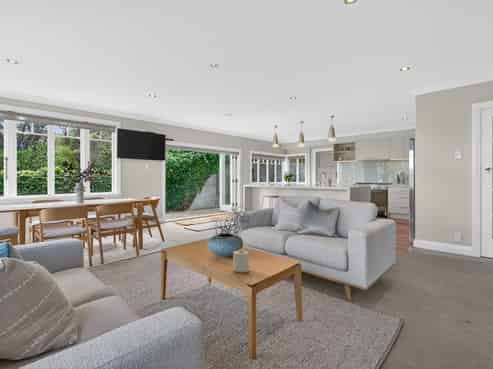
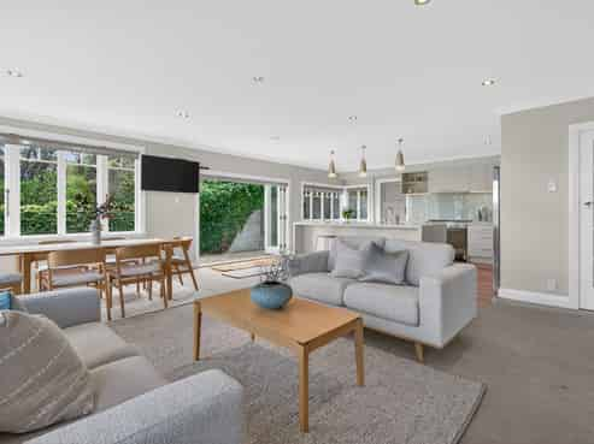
- candle [232,248,250,273]
